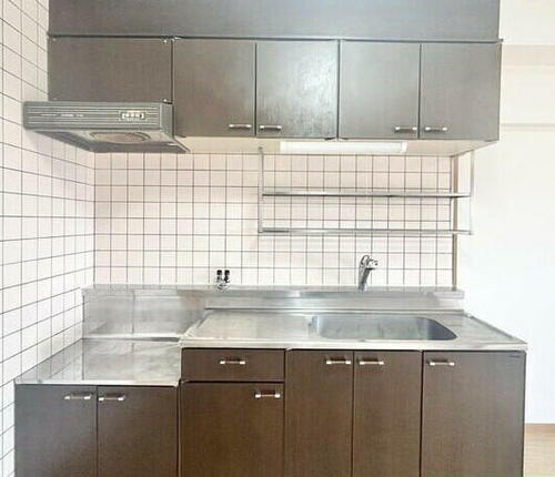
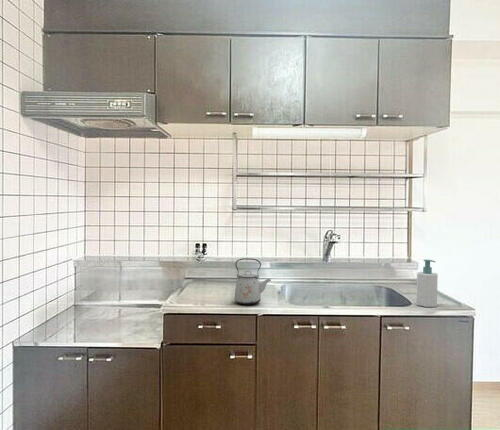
+ kettle [233,257,272,306]
+ soap bottle [415,259,439,308]
